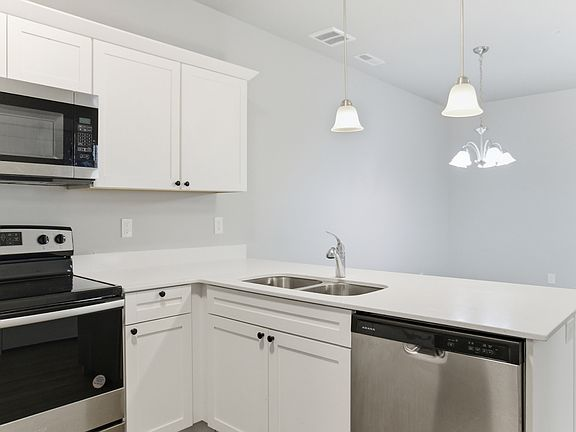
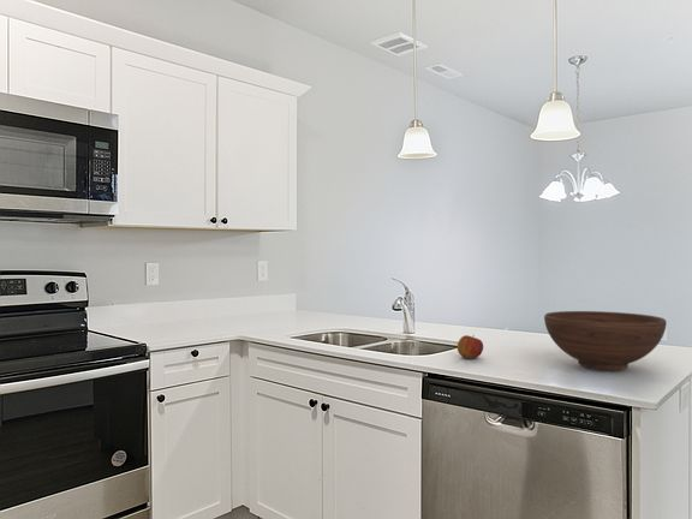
+ apple [457,334,484,359]
+ fruit bowl [543,310,668,371]
